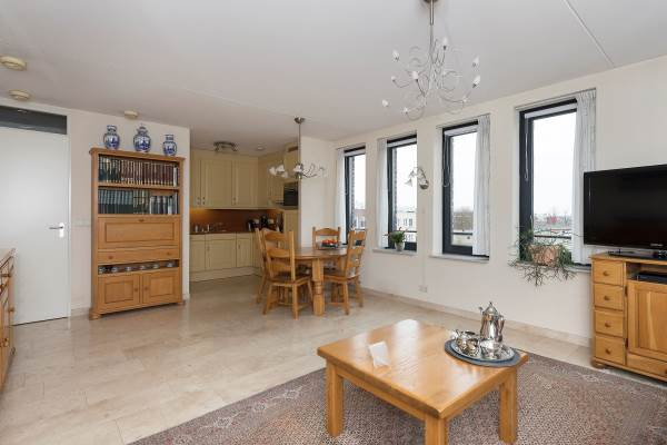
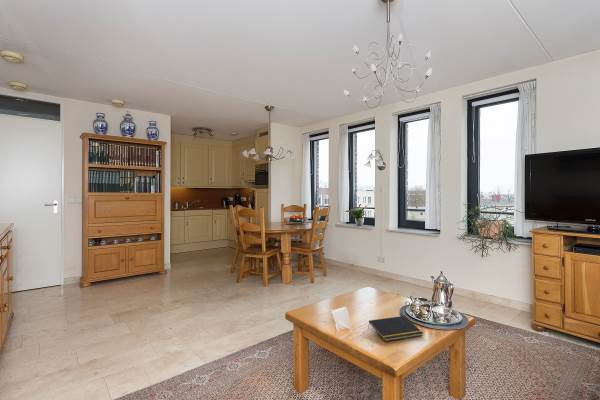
+ notepad [367,315,424,342]
